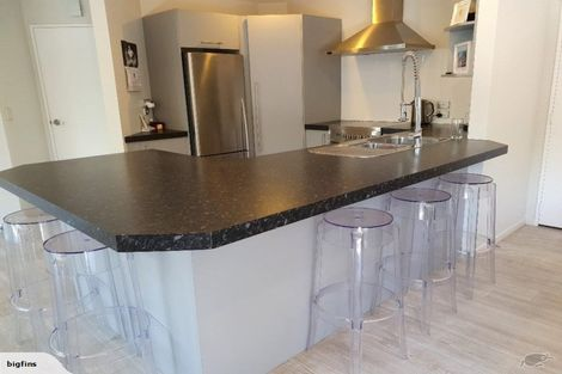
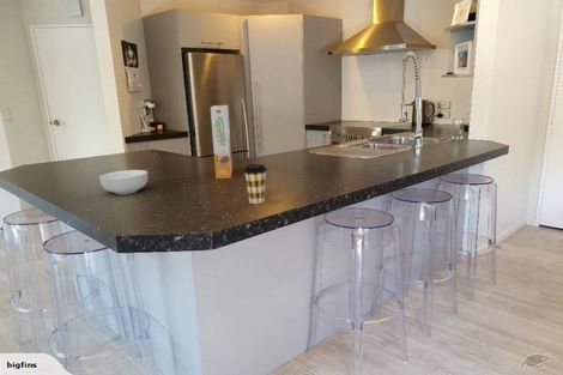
+ coffee cup [242,163,268,205]
+ cereal box [210,104,234,180]
+ cereal bowl [98,169,150,195]
